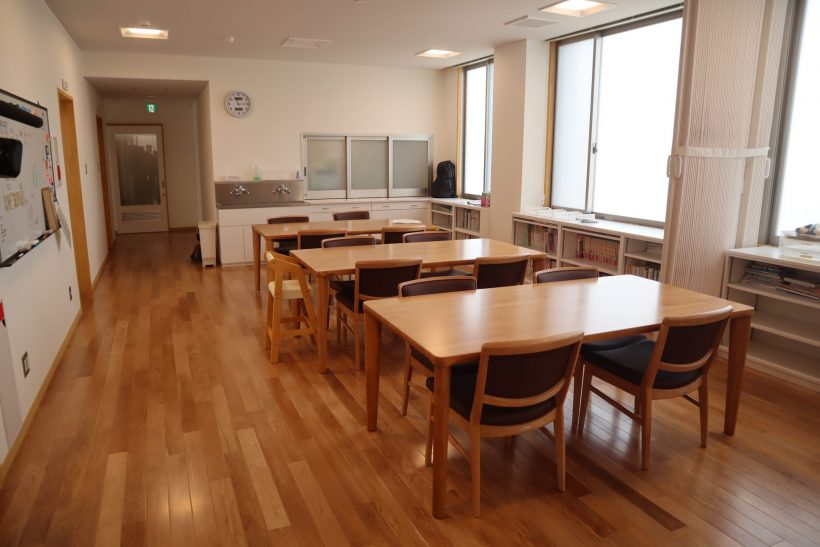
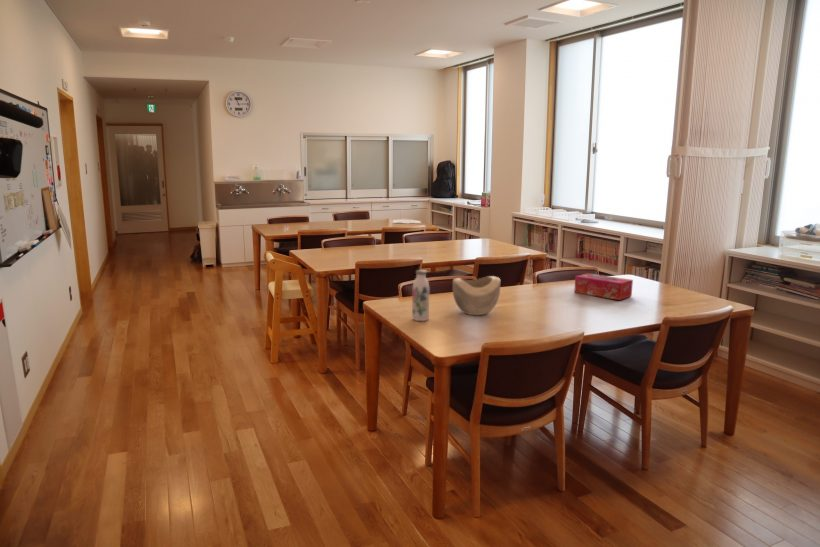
+ decorative bowl [452,275,501,316]
+ water bottle [411,269,430,322]
+ tissue box [573,272,634,301]
